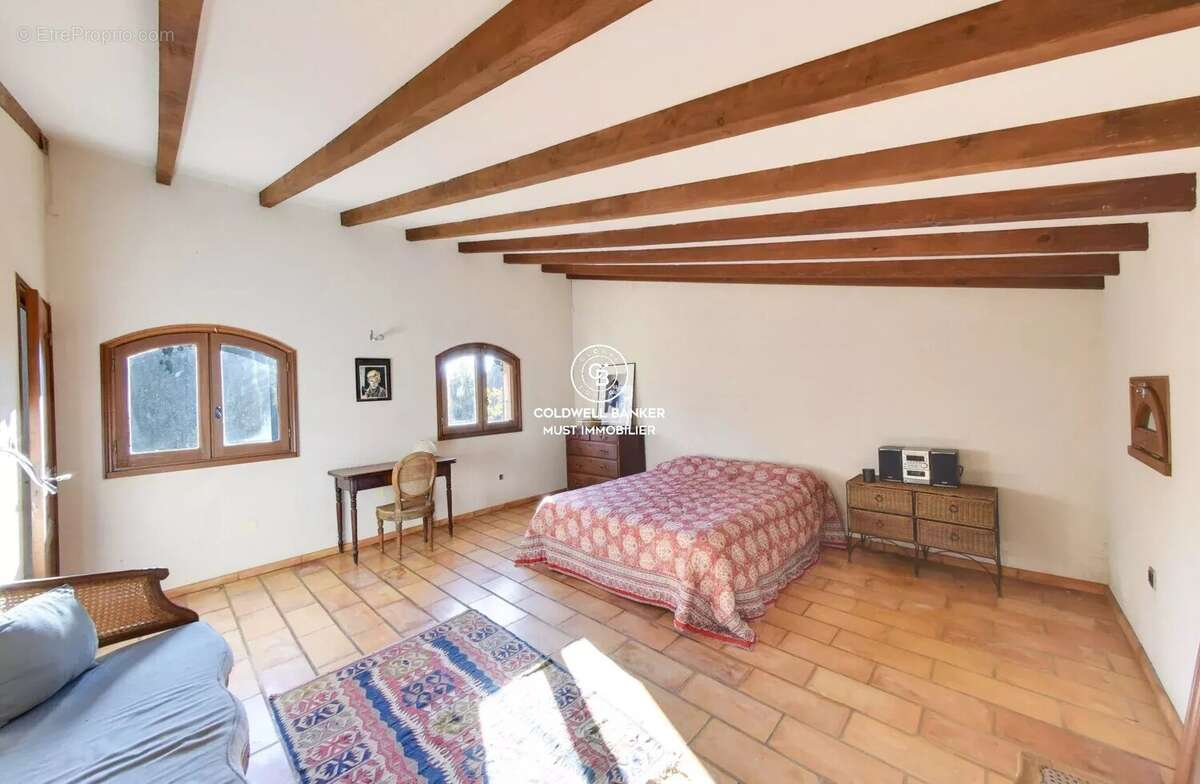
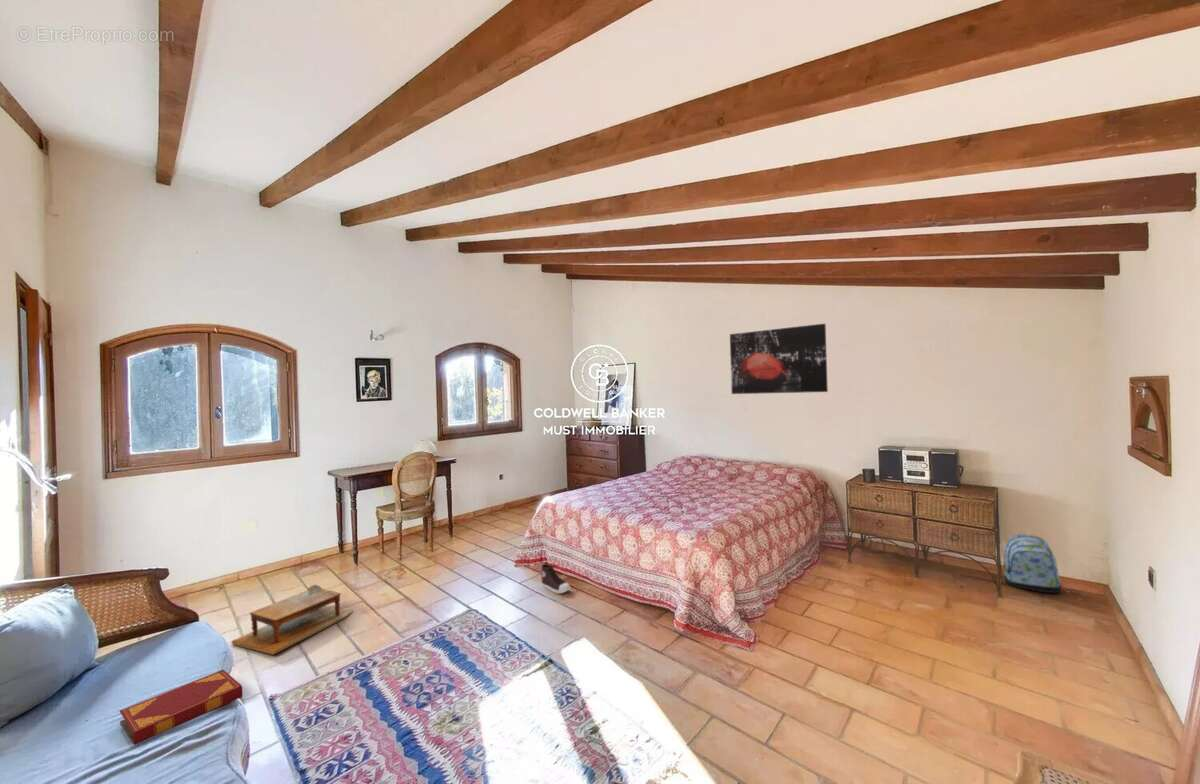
+ footstool [230,584,354,656]
+ backpack [1001,532,1063,594]
+ hardback book [119,669,243,746]
+ wall art [729,323,829,395]
+ shoe [540,563,572,595]
